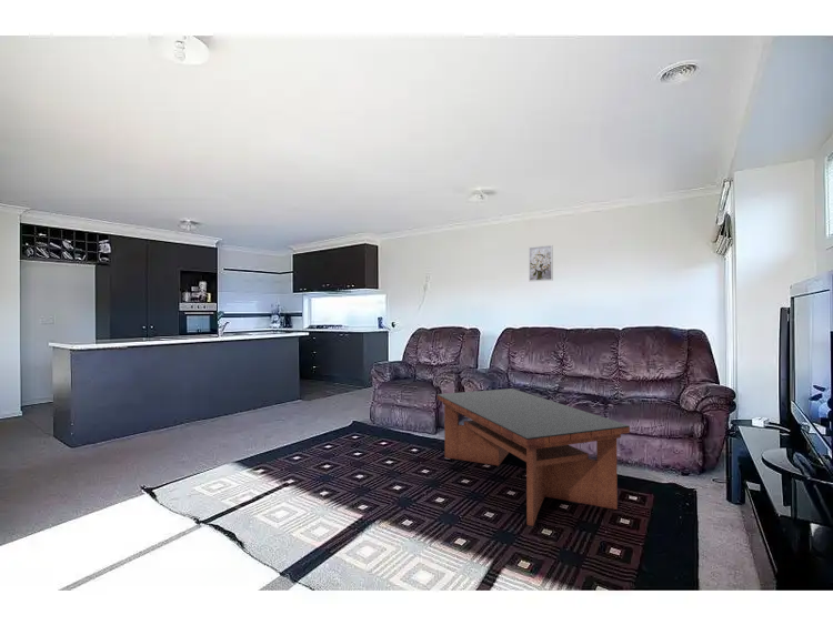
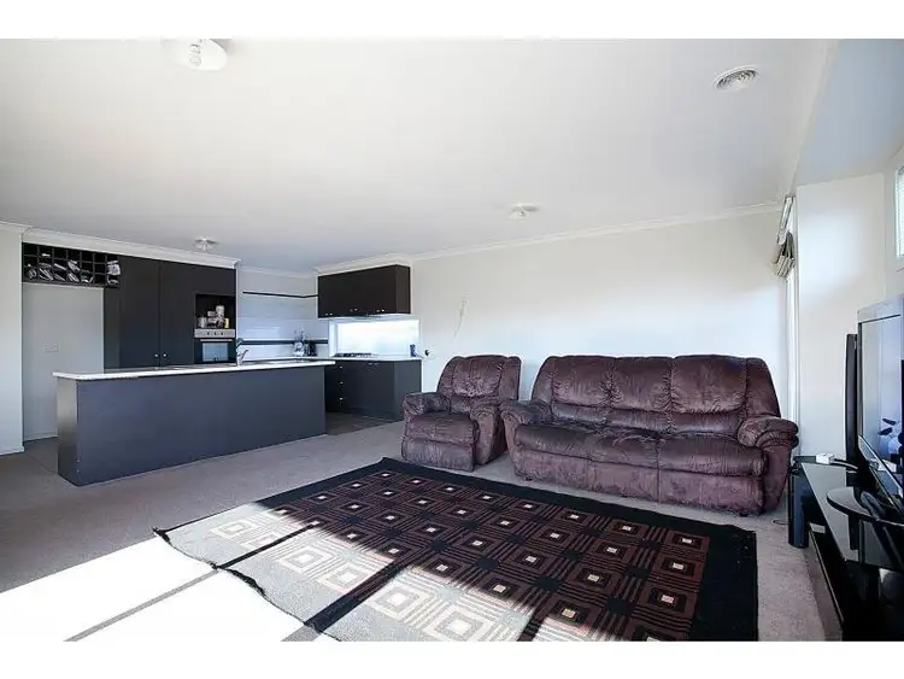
- coffee table [436,387,631,527]
- wall art [528,244,554,282]
